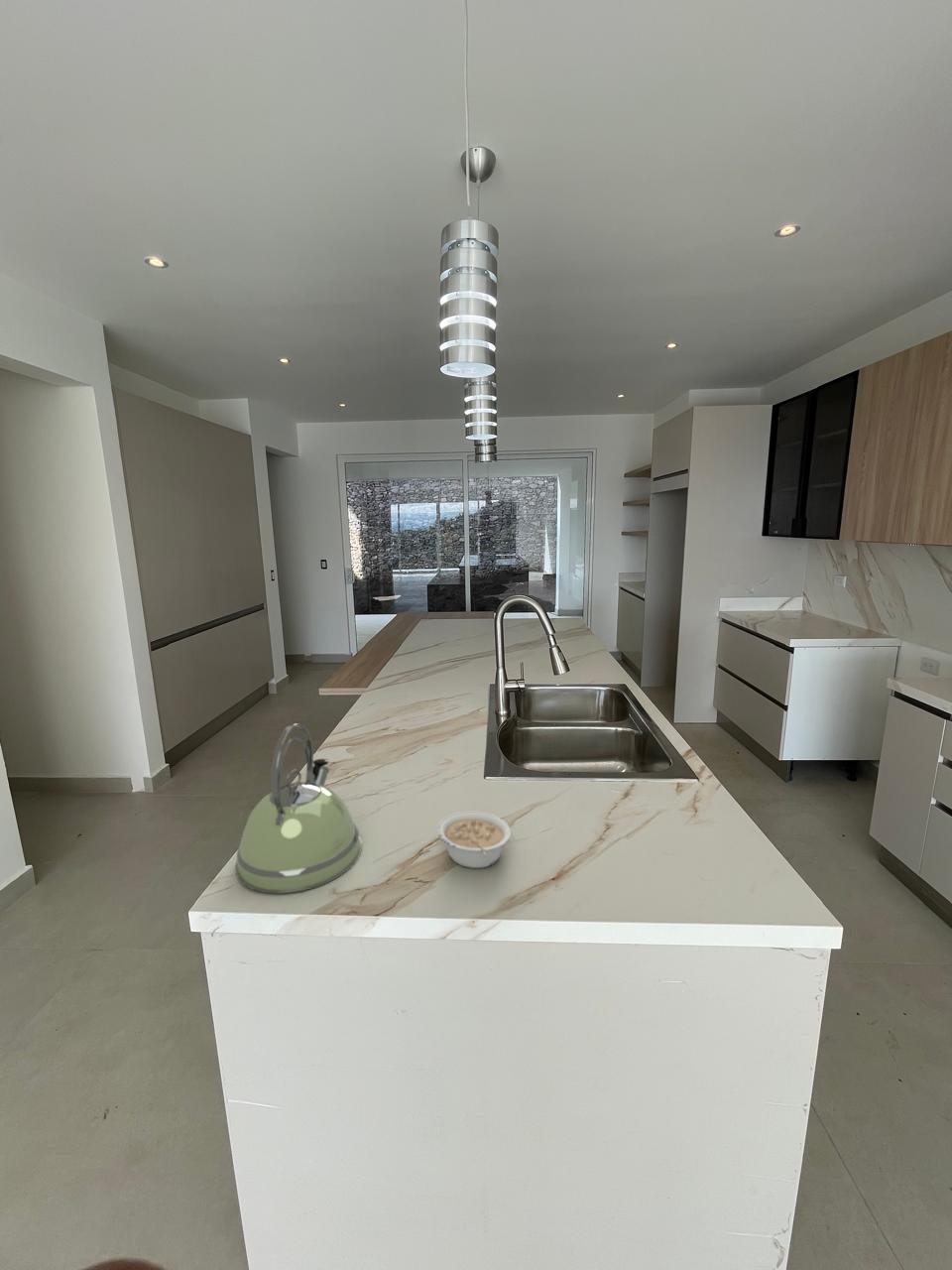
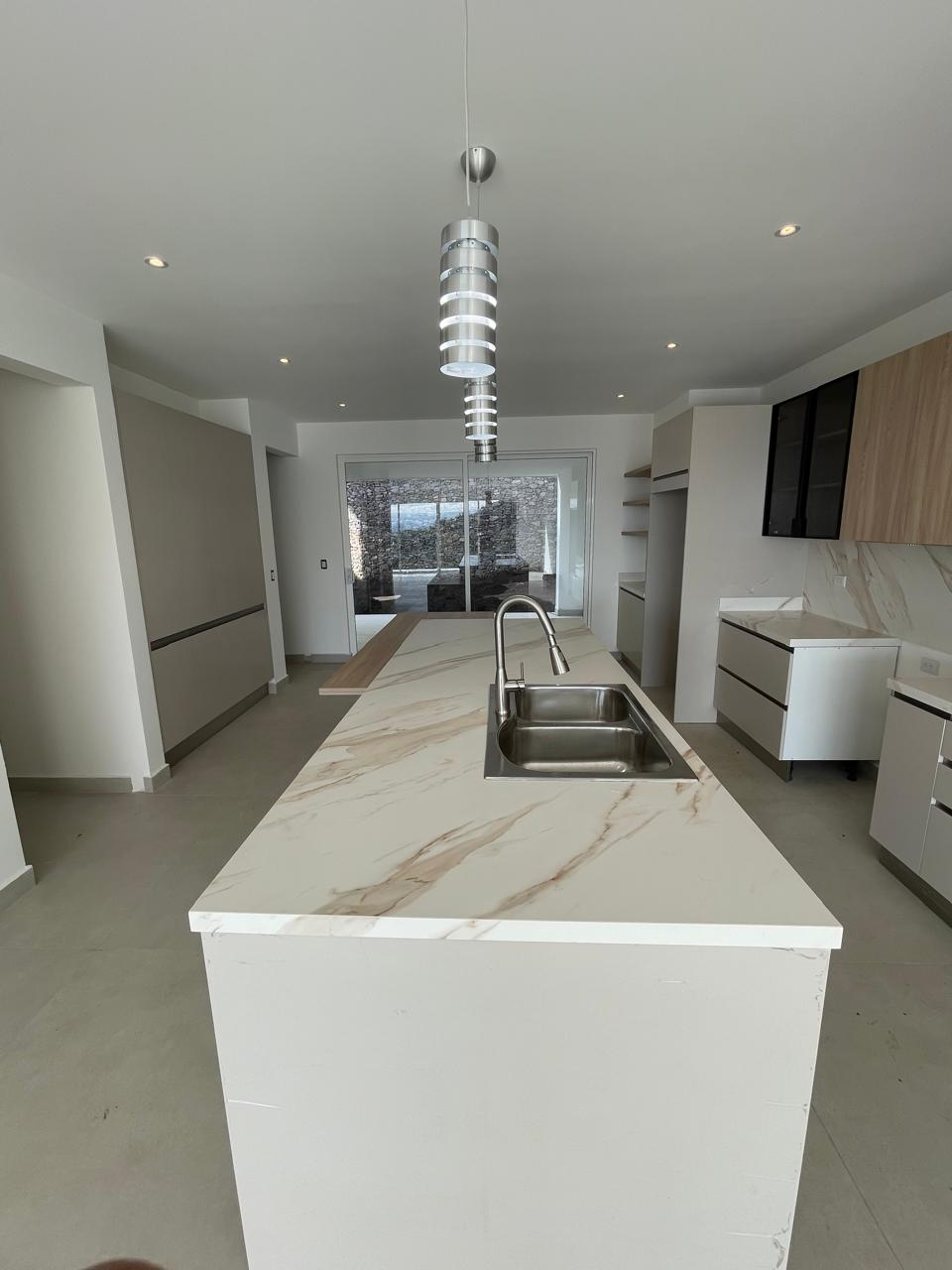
- kettle [234,722,363,895]
- legume [436,811,512,869]
